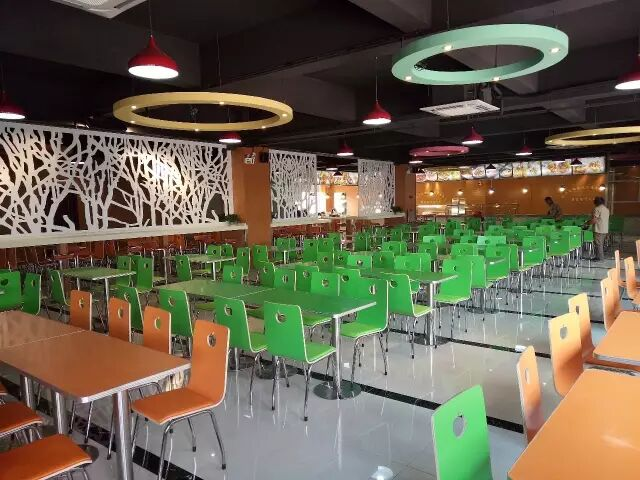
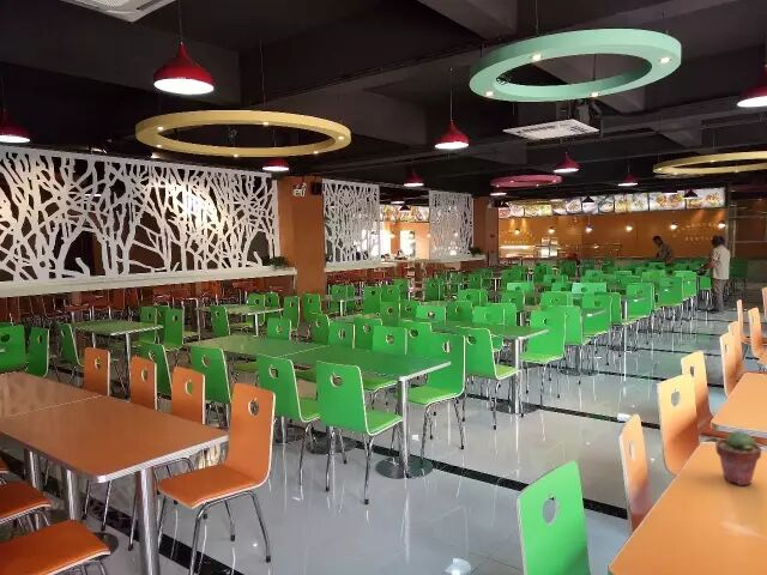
+ potted succulent [714,429,762,486]
